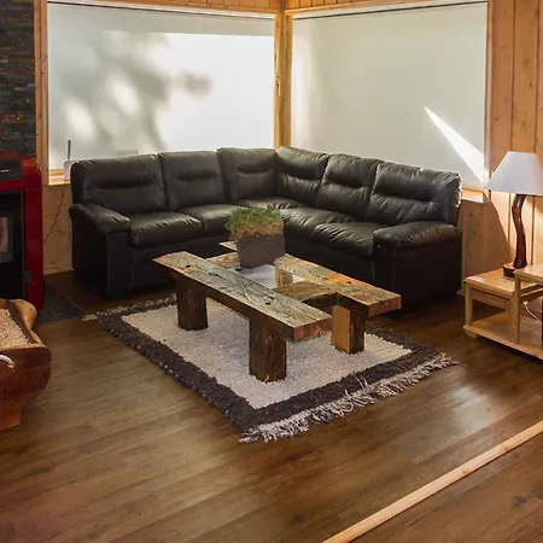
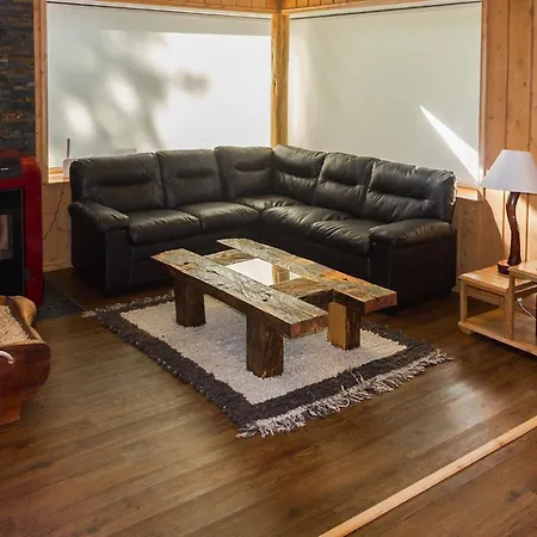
- plant [223,206,287,272]
